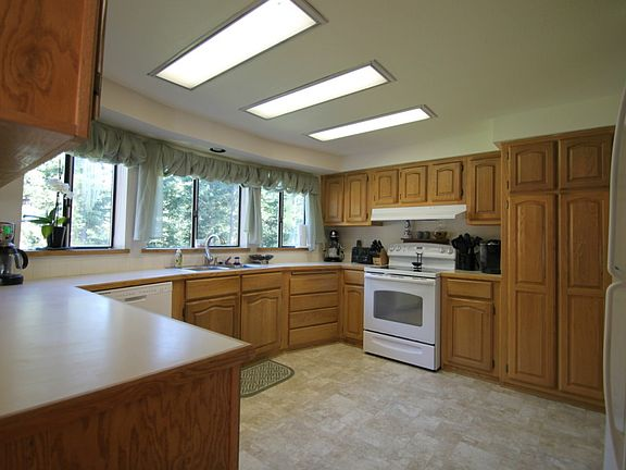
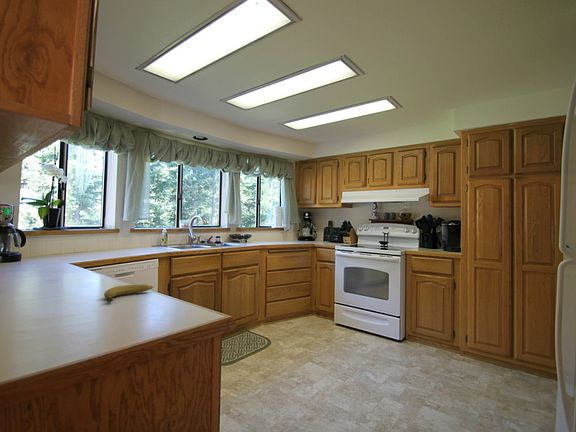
+ fruit [103,283,154,303]
